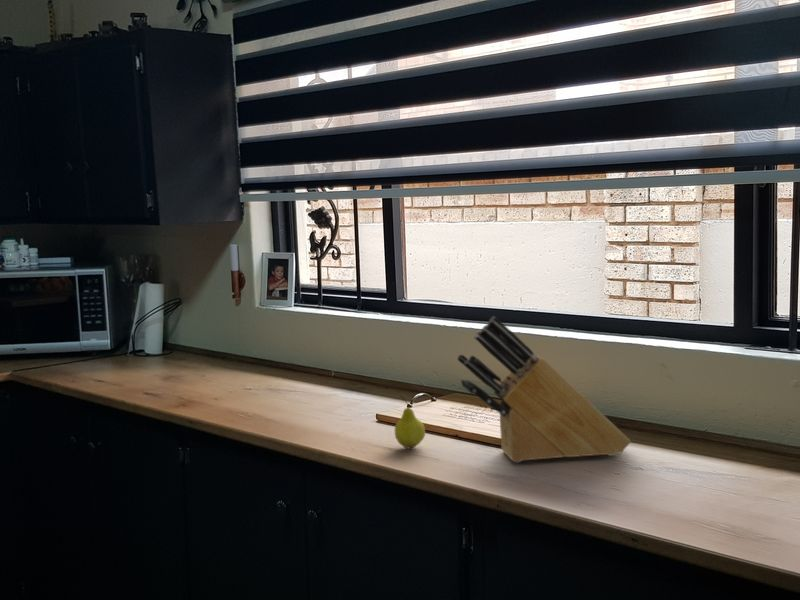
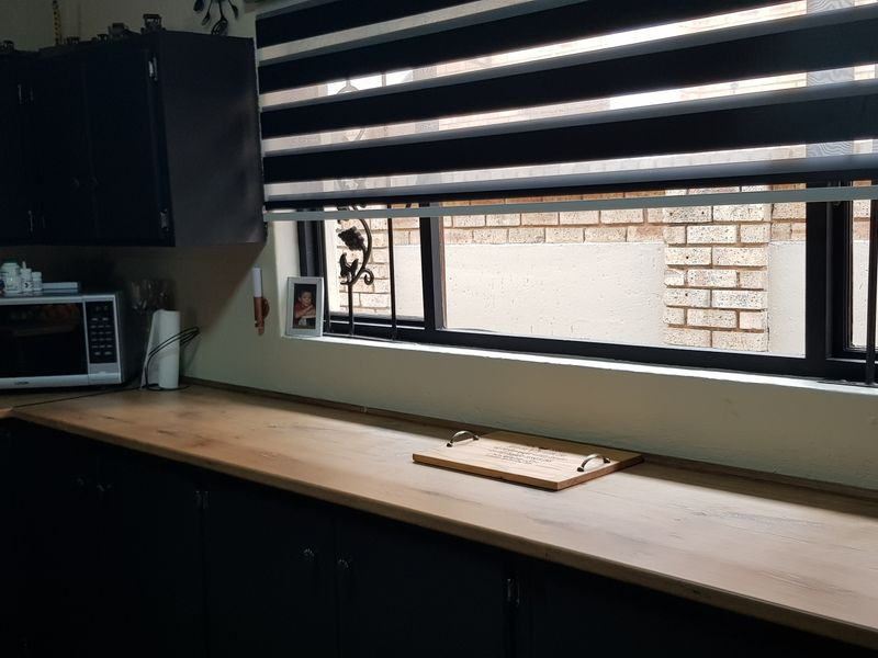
- knife block [456,315,631,463]
- fruit [394,395,426,449]
